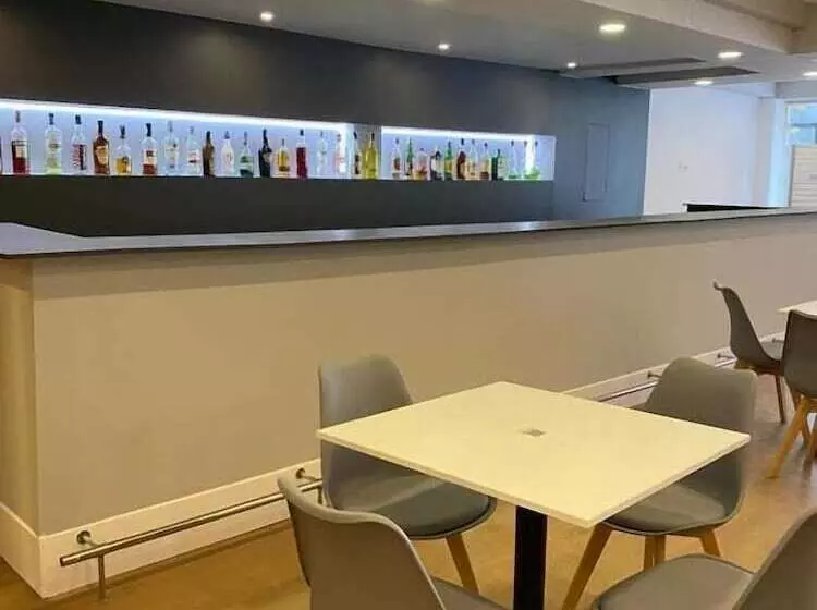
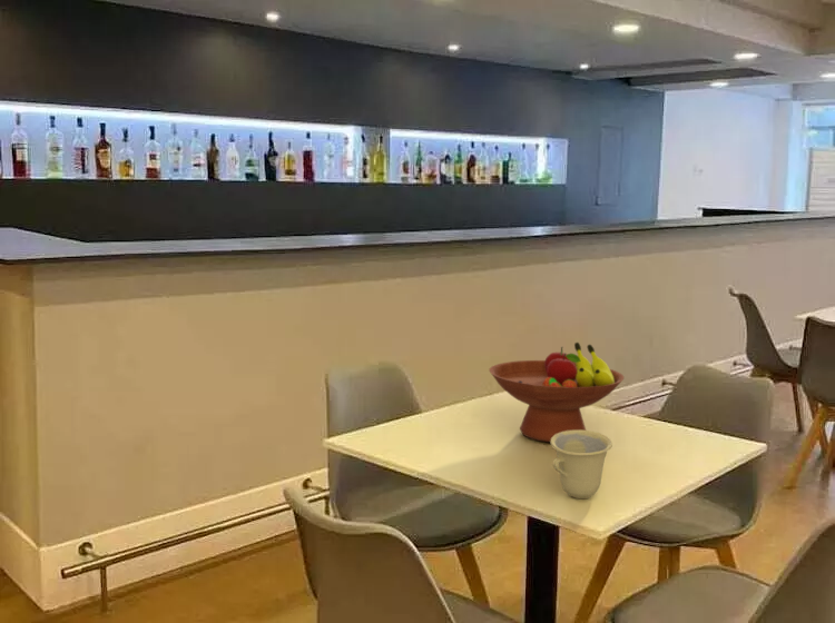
+ cup [549,429,613,500]
+ fruit bowl [488,342,625,443]
